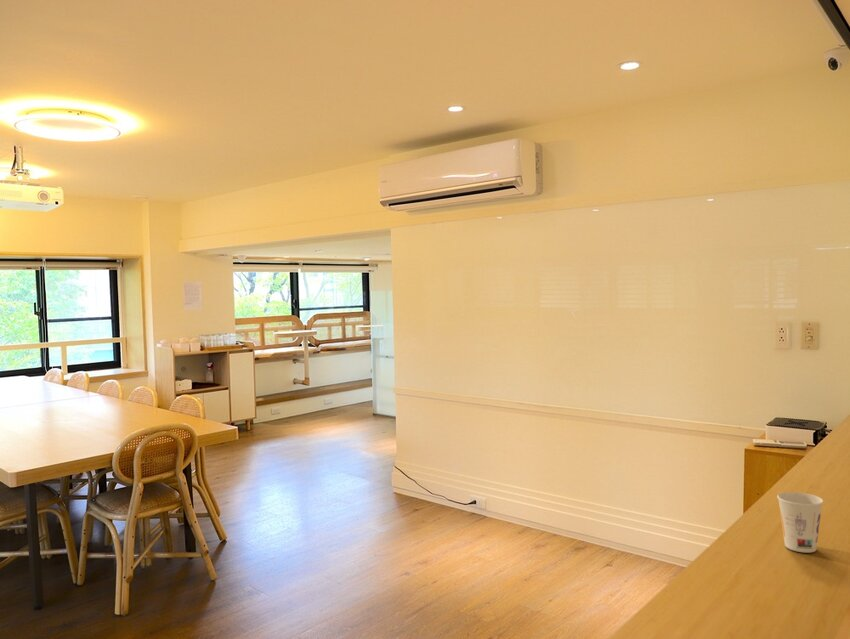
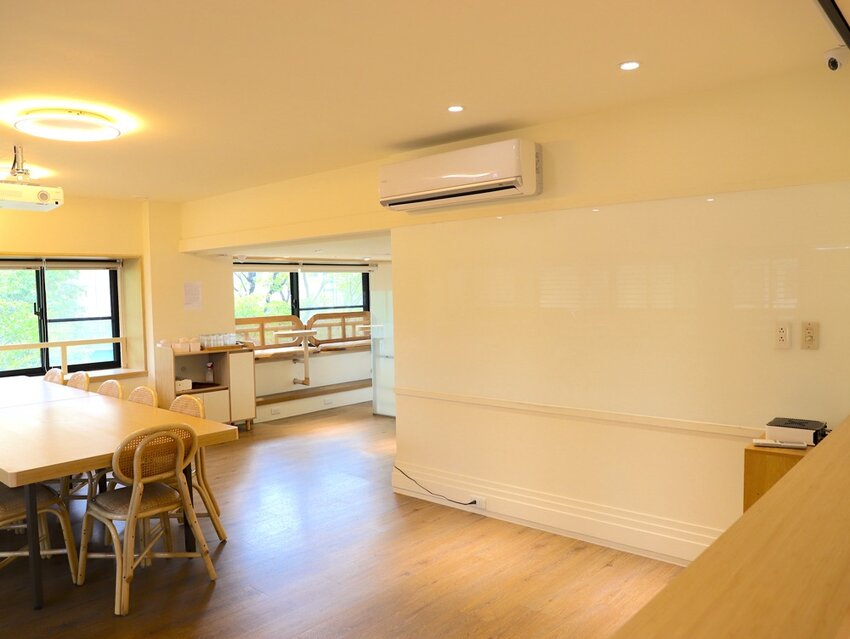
- cup [776,491,824,554]
